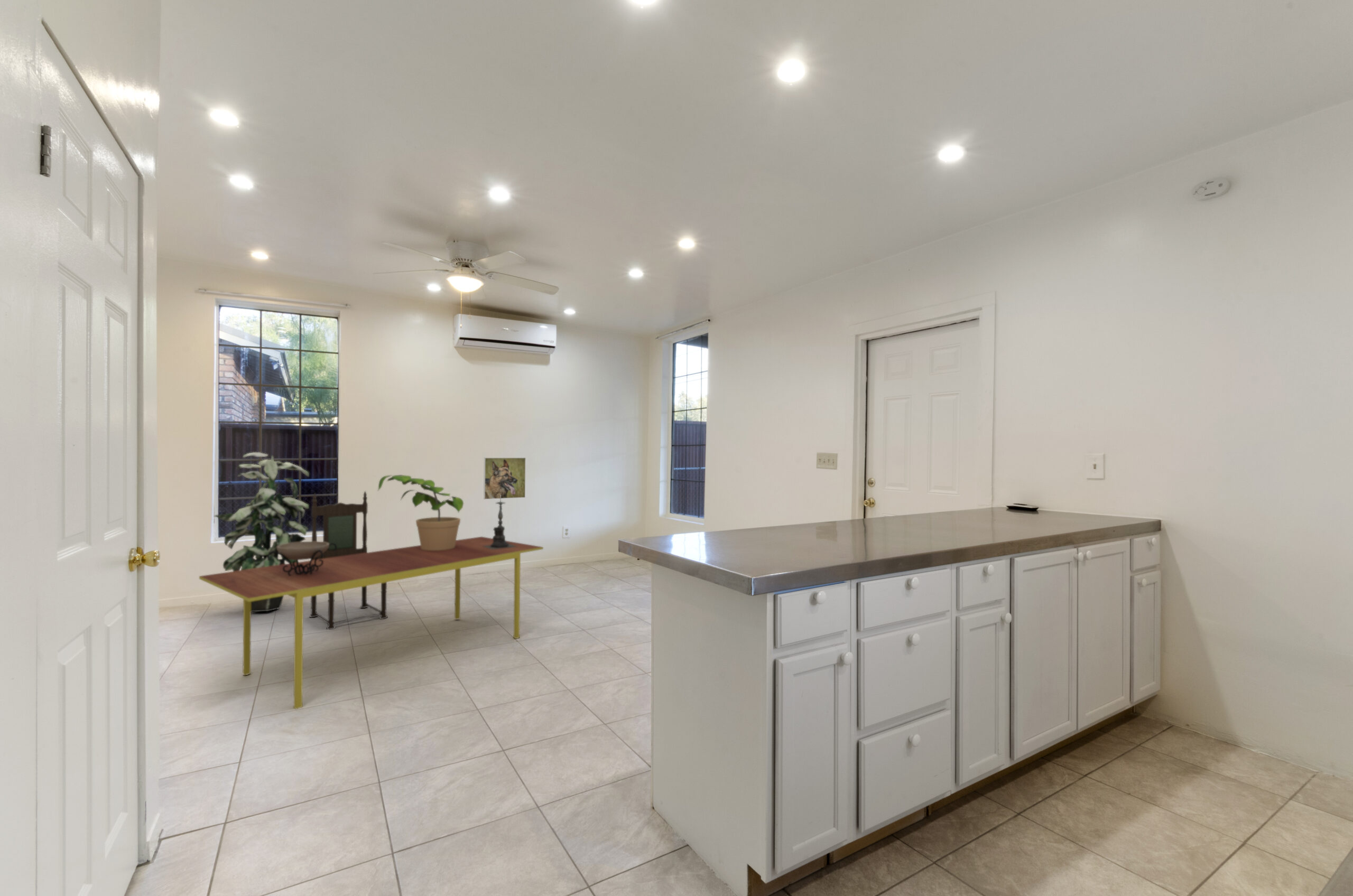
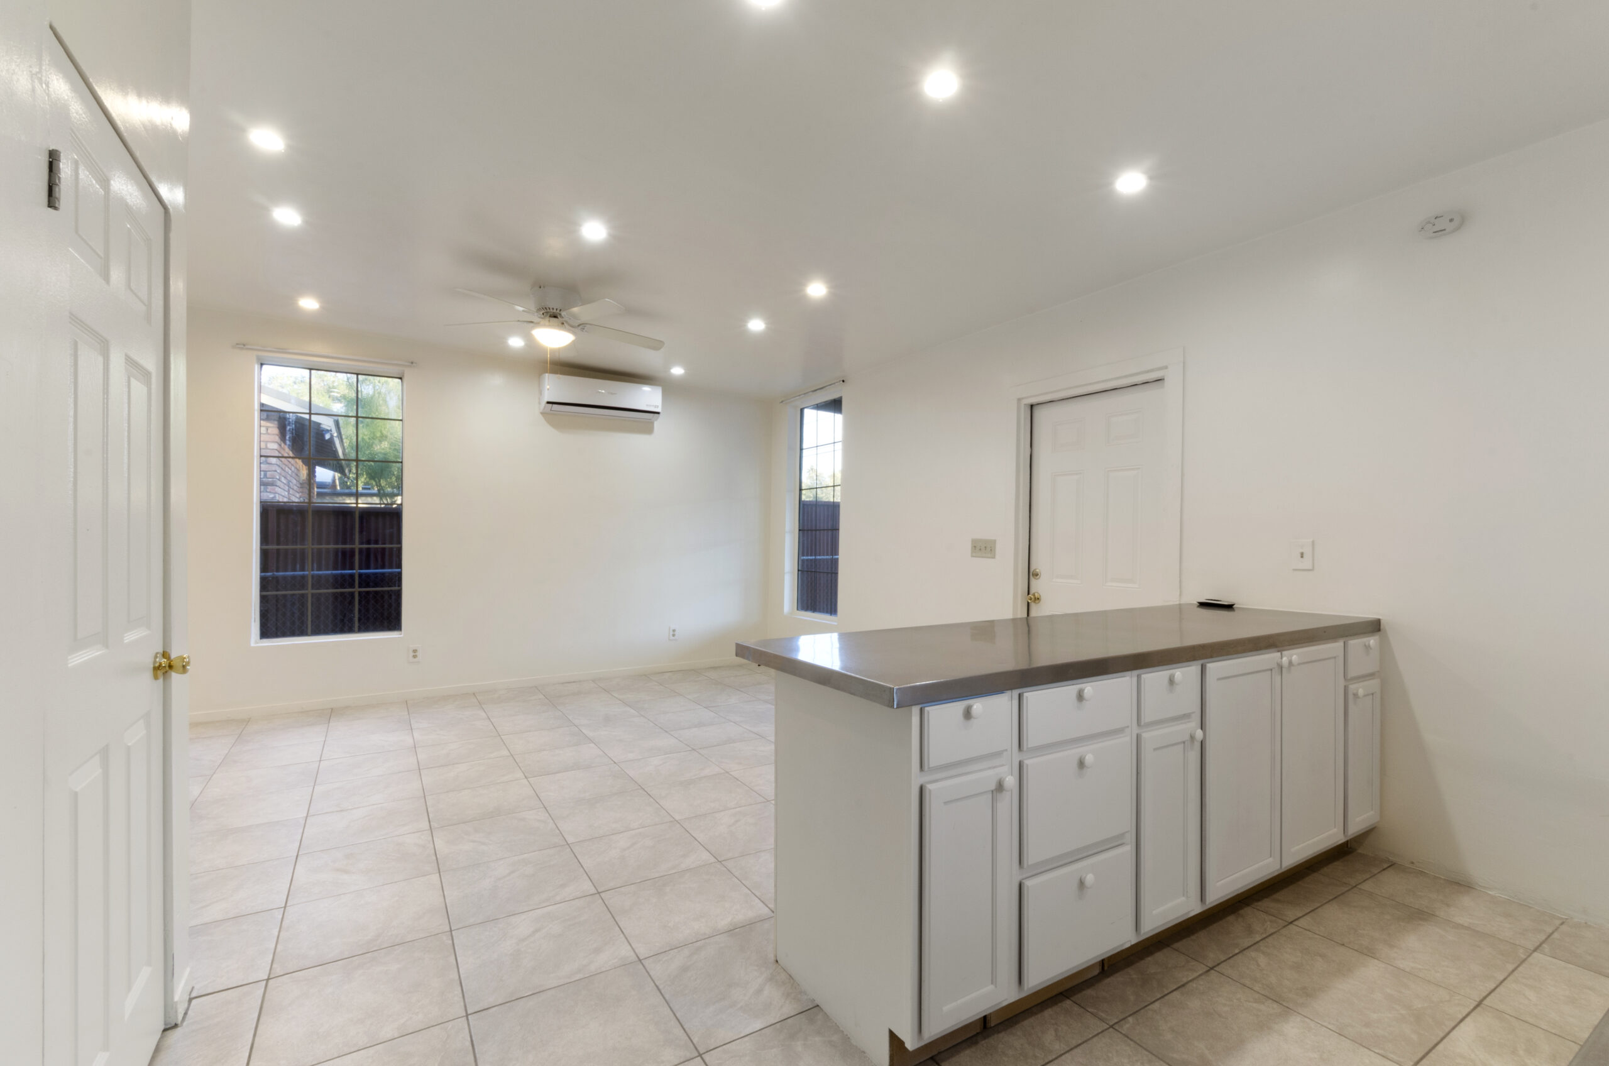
- dining chair [309,490,388,630]
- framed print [483,457,526,500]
- potted plant [377,474,464,550]
- candle holder [484,499,517,549]
- decorative bowl [267,541,337,576]
- dining table [199,536,544,710]
- indoor plant [214,452,310,612]
